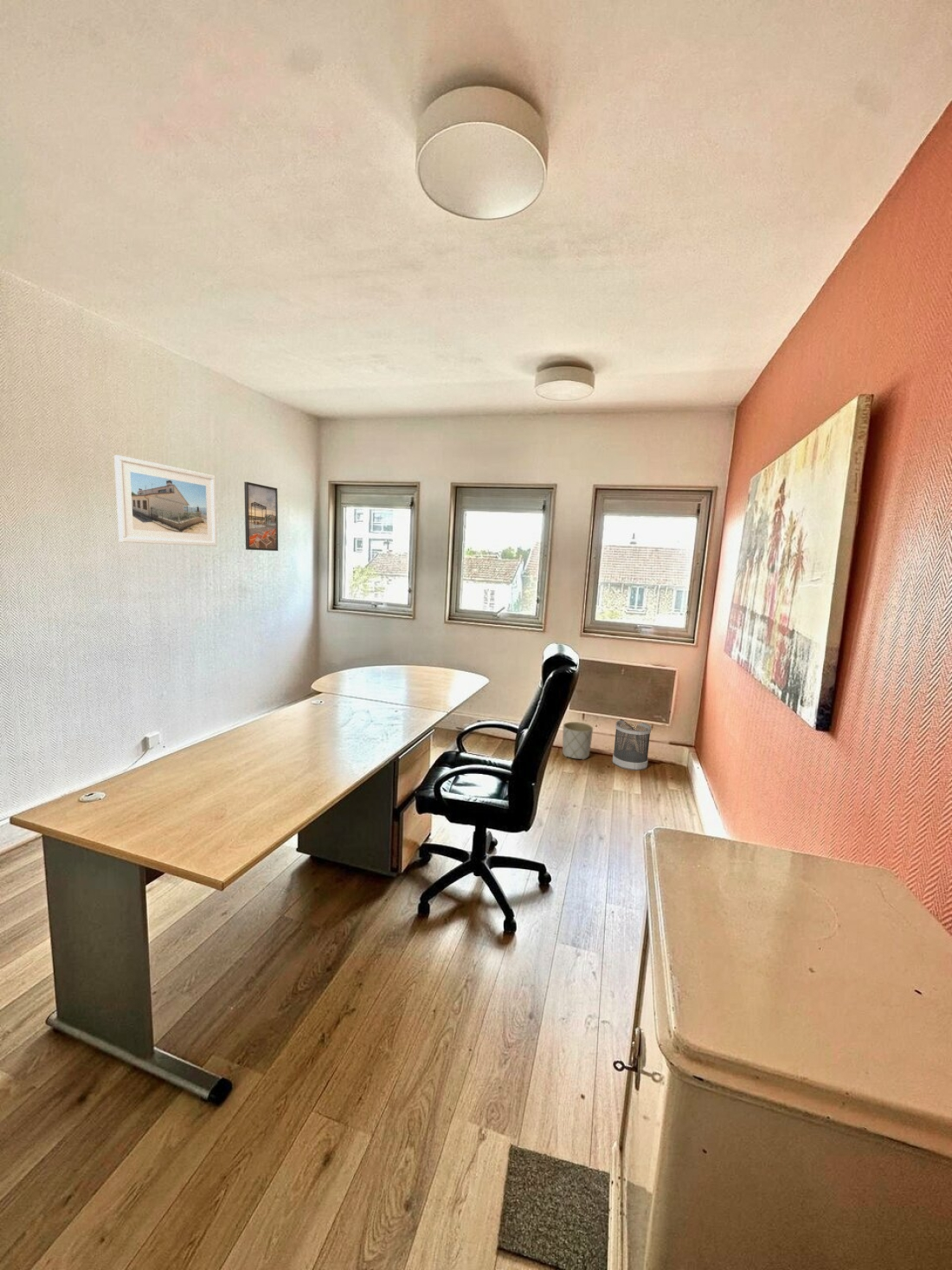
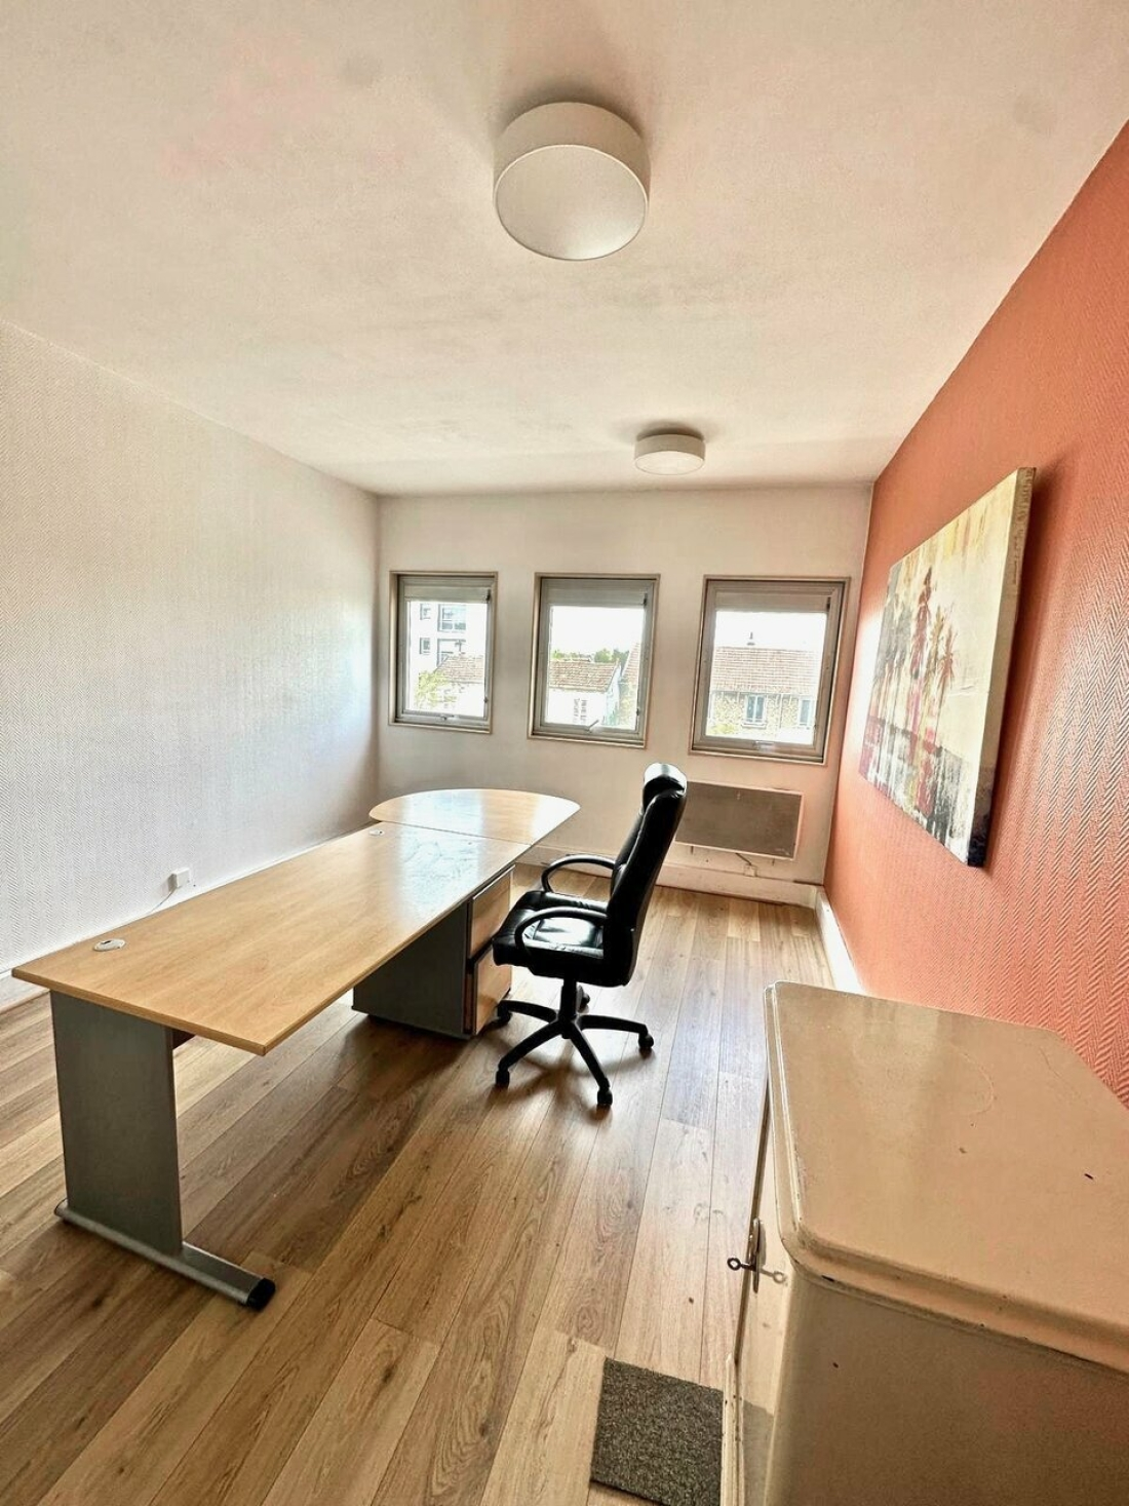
- wastebasket [612,719,652,771]
- planter [562,721,594,761]
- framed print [243,481,279,551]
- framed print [113,454,218,547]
